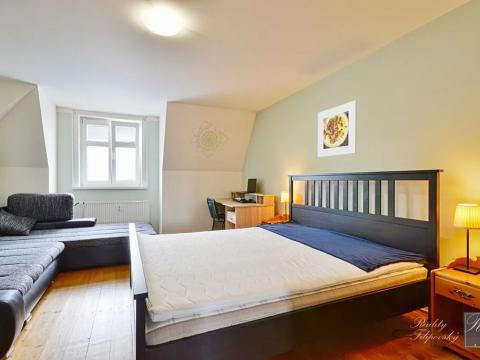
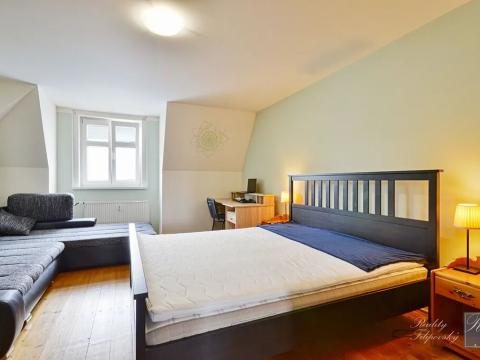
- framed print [317,99,358,158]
